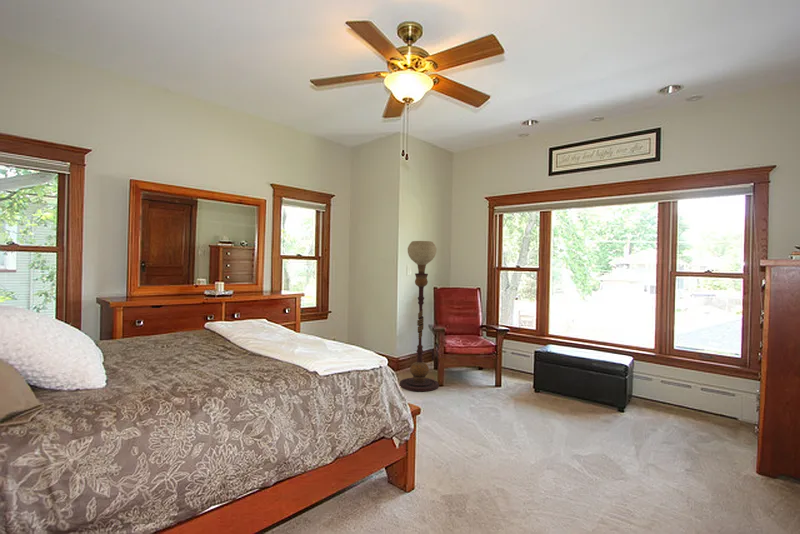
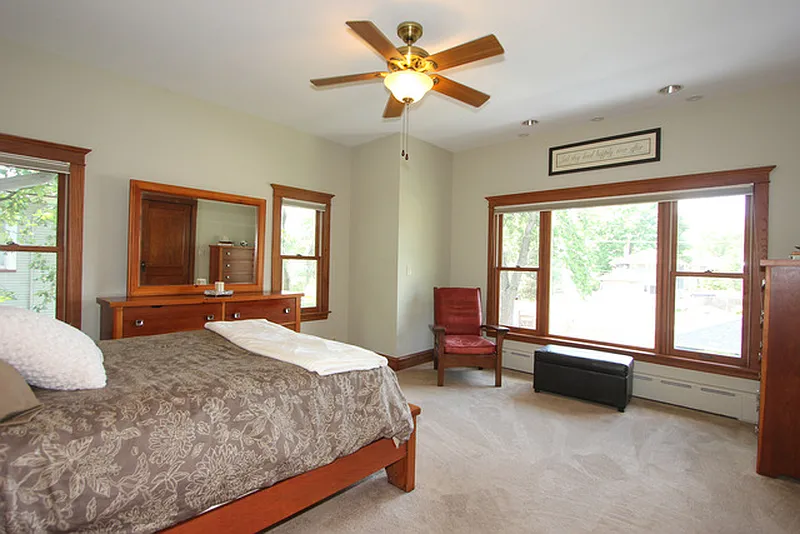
- floor lamp [399,240,440,392]
